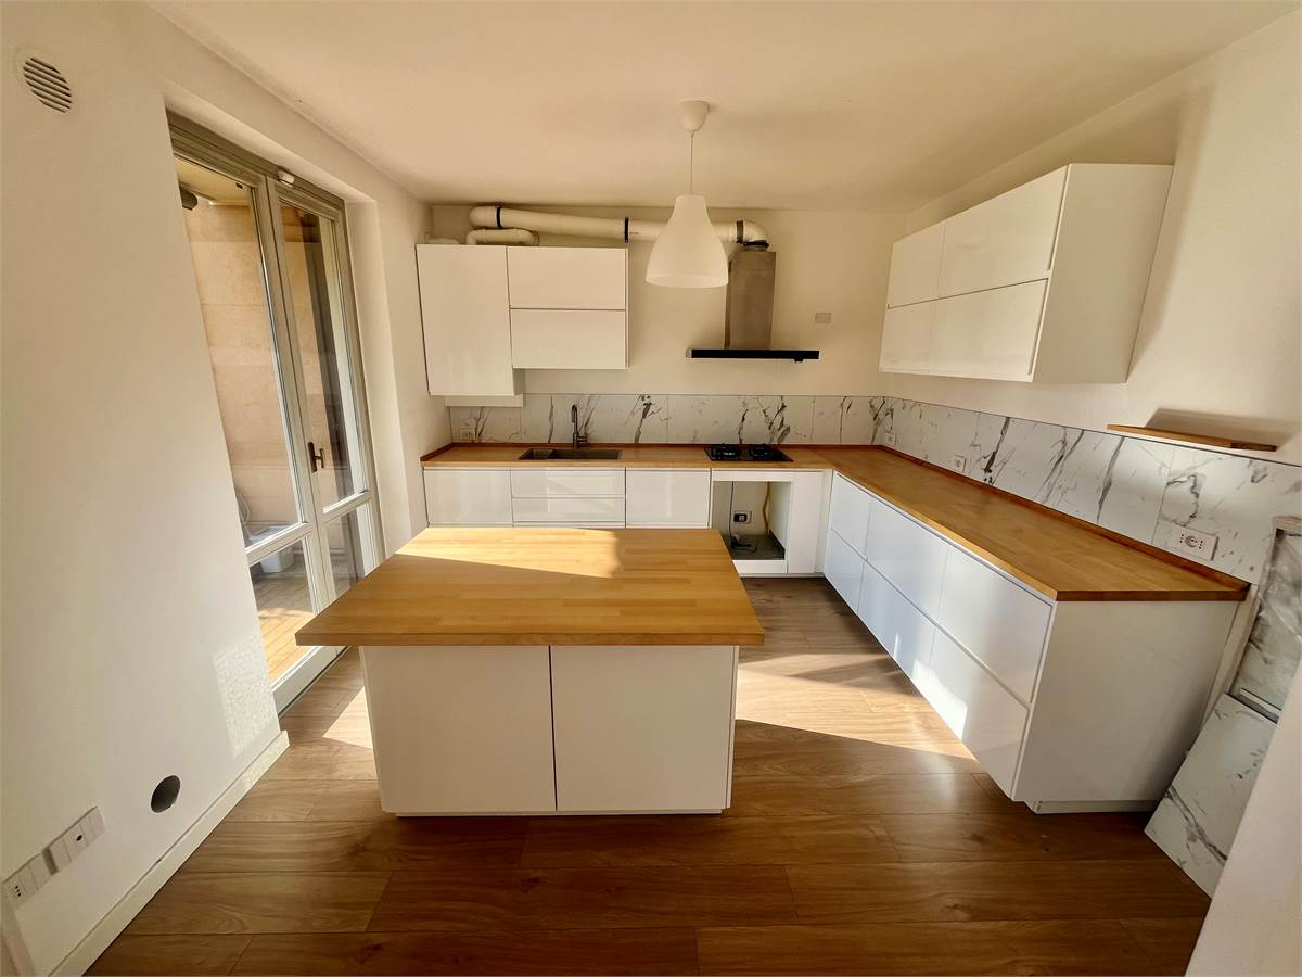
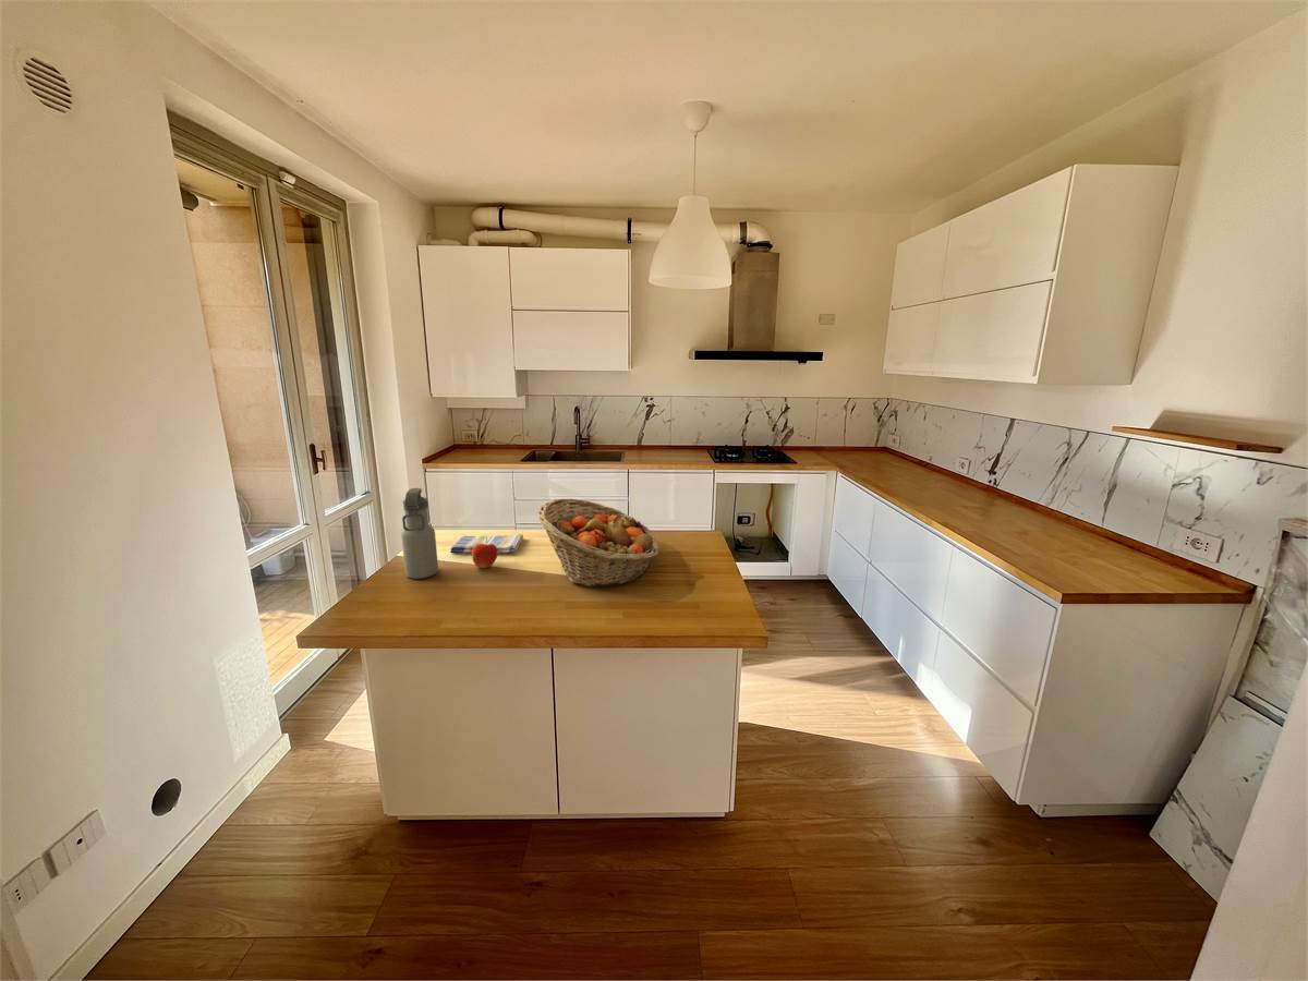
+ water bottle [400,487,439,580]
+ fruit basket [537,498,659,588]
+ dish towel [449,533,524,555]
+ apple [471,538,498,569]
